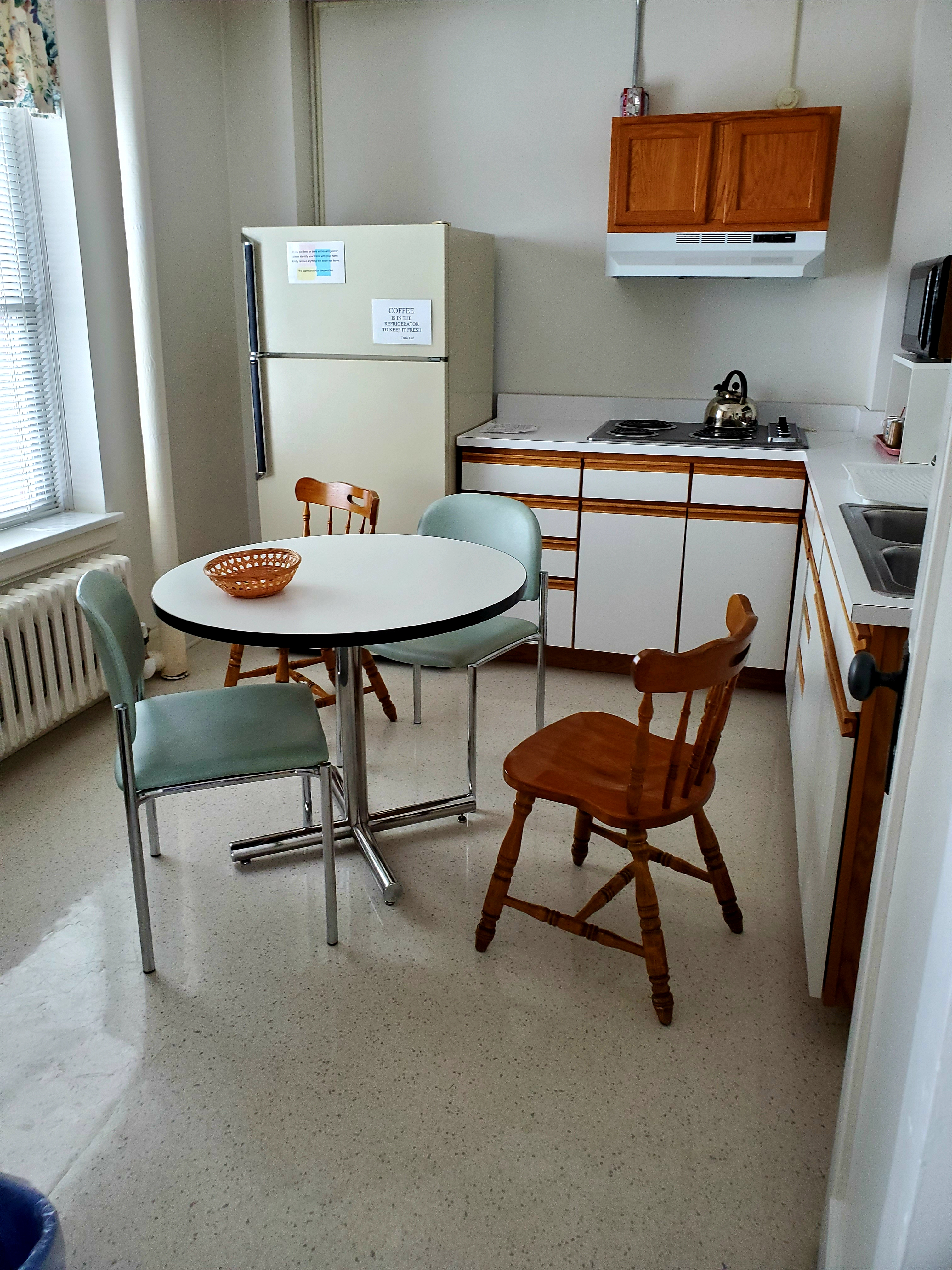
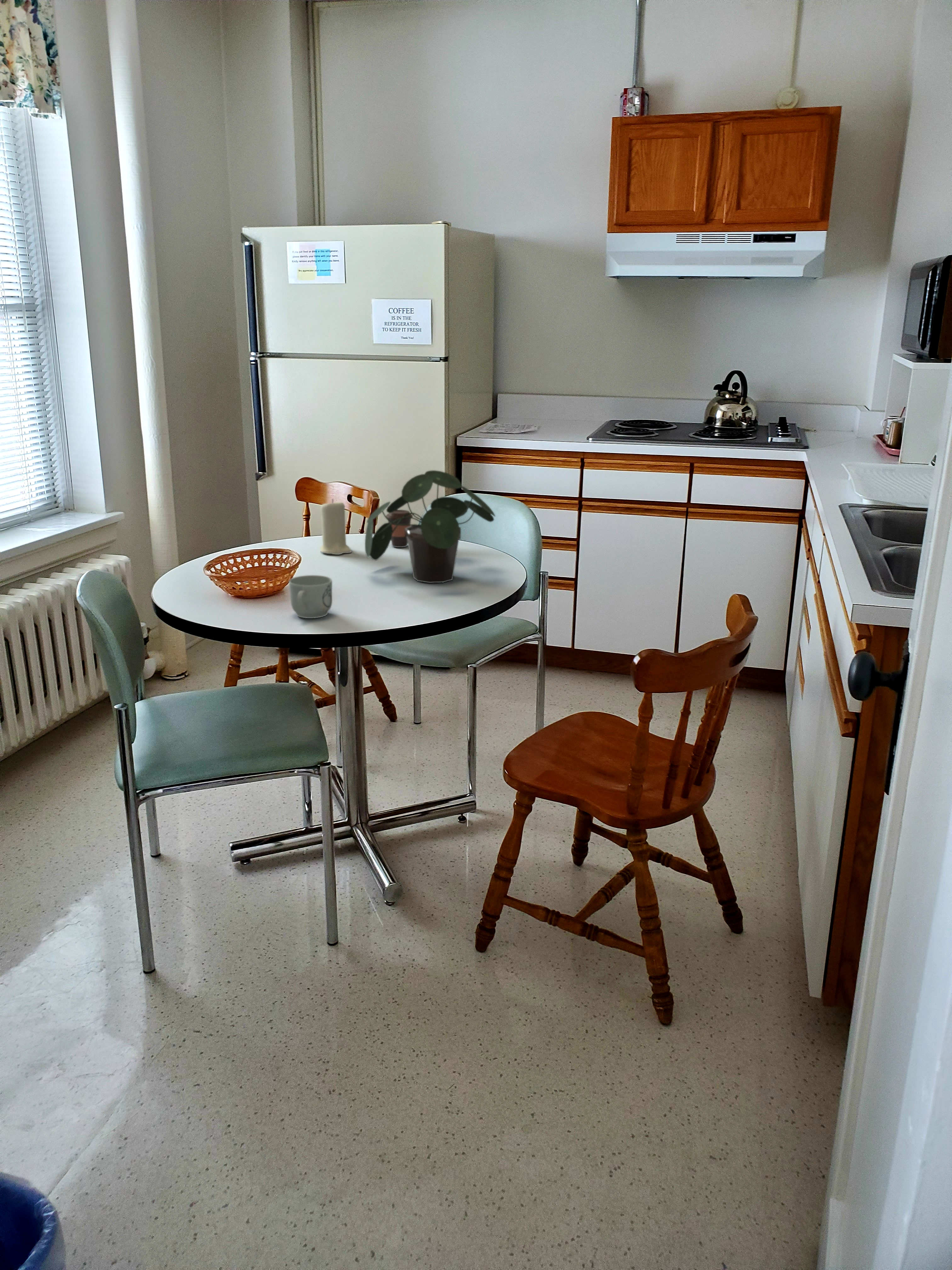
+ mug [289,575,332,619]
+ candle [320,498,352,555]
+ coffee cup [386,509,413,548]
+ potted plant [365,470,496,583]
